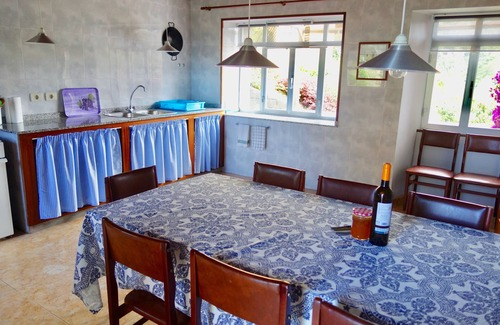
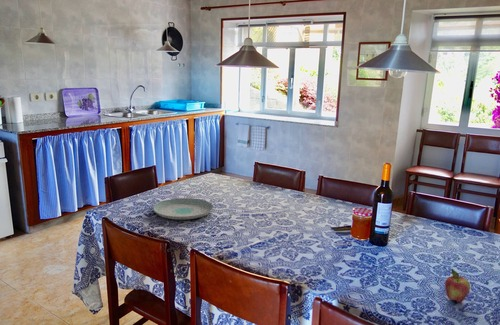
+ fruit [444,268,471,303]
+ plate [152,197,214,221]
